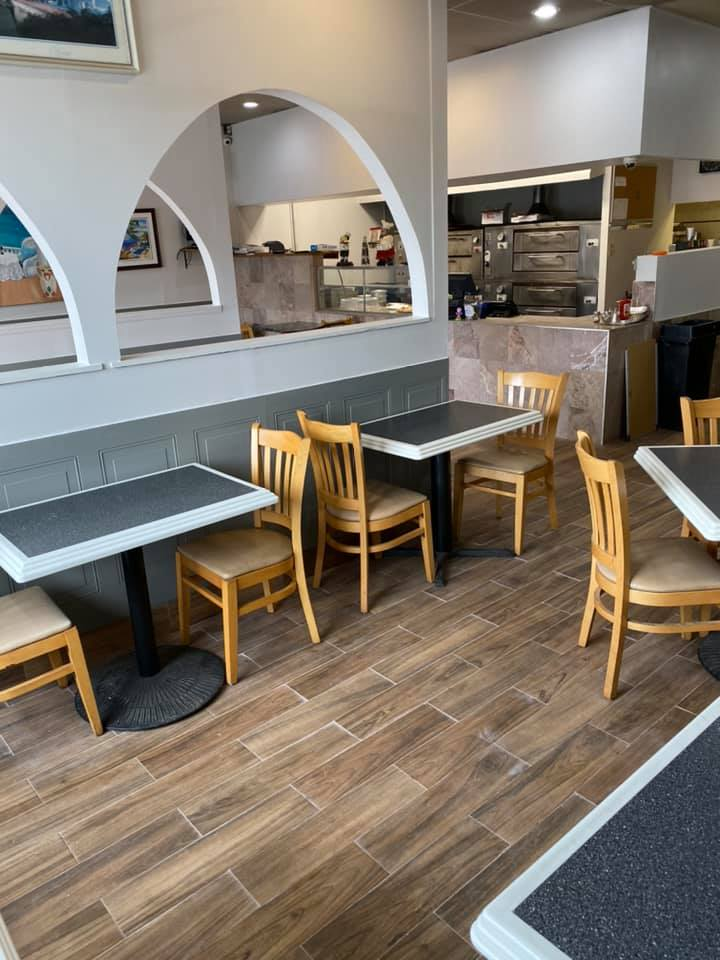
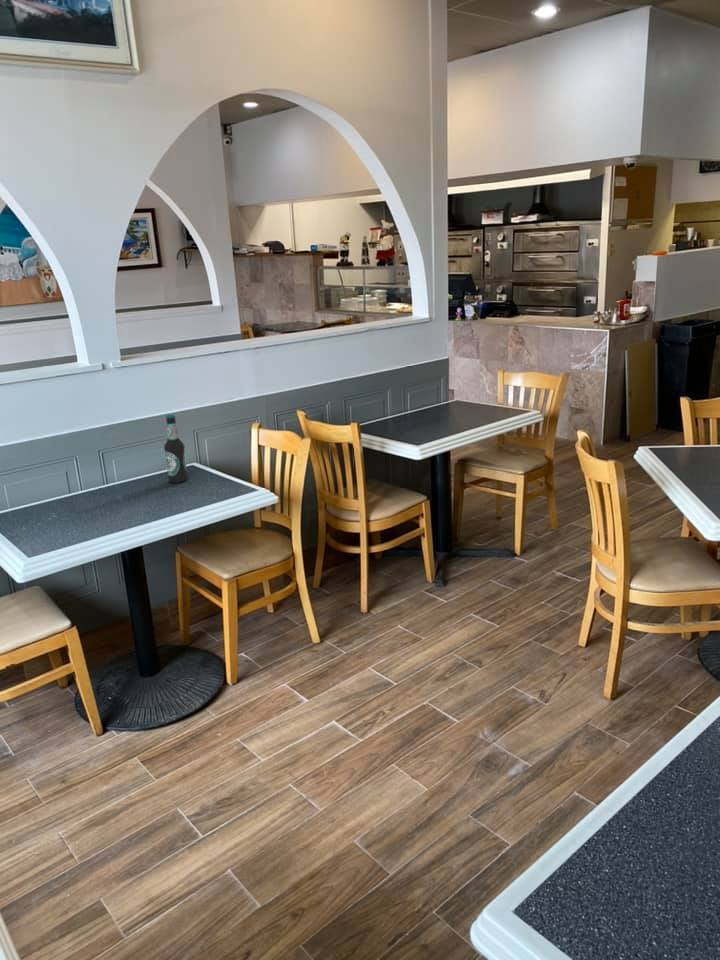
+ bottle [163,414,189,484]
